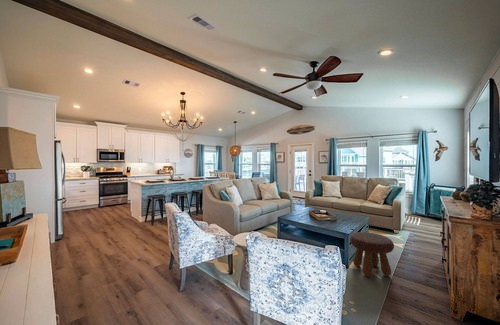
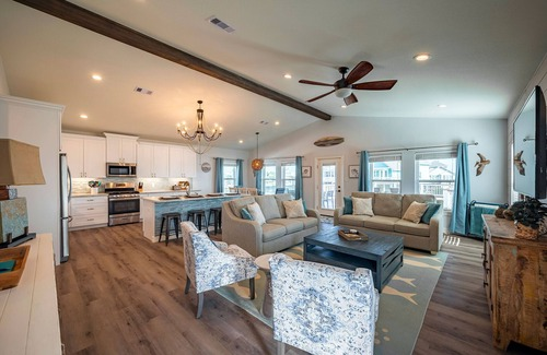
- footstool [349,231,395,277]
